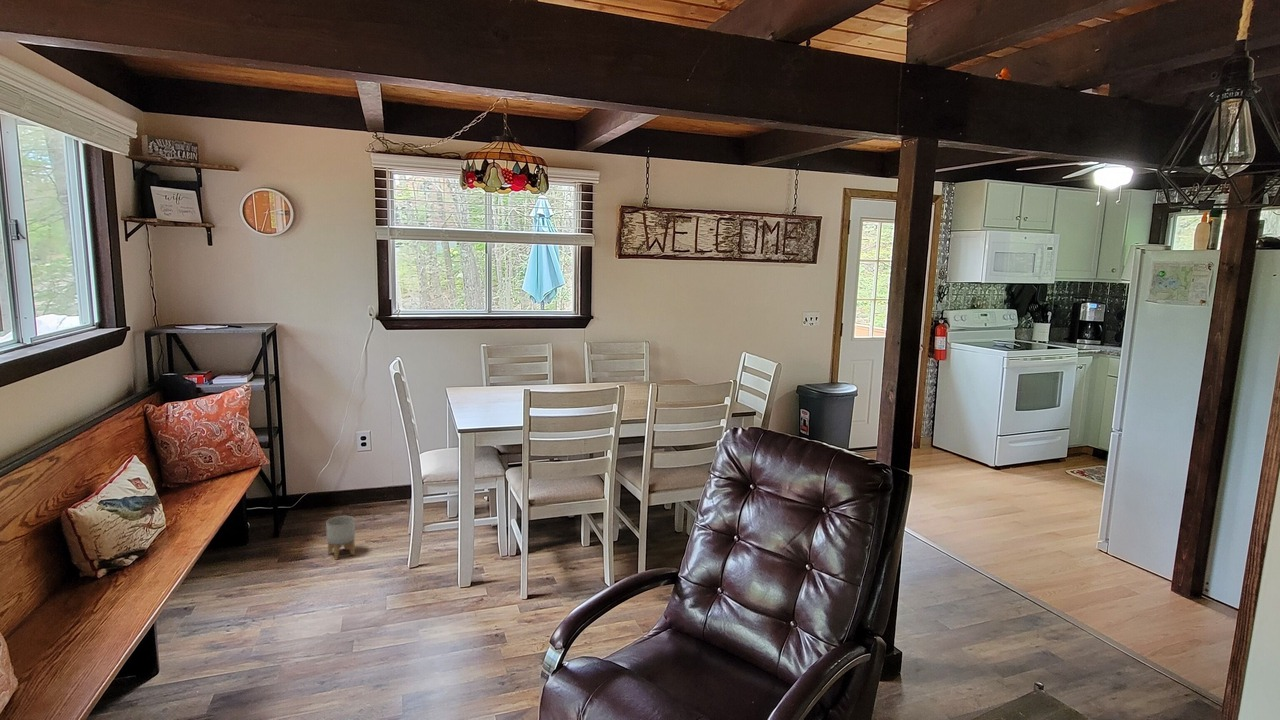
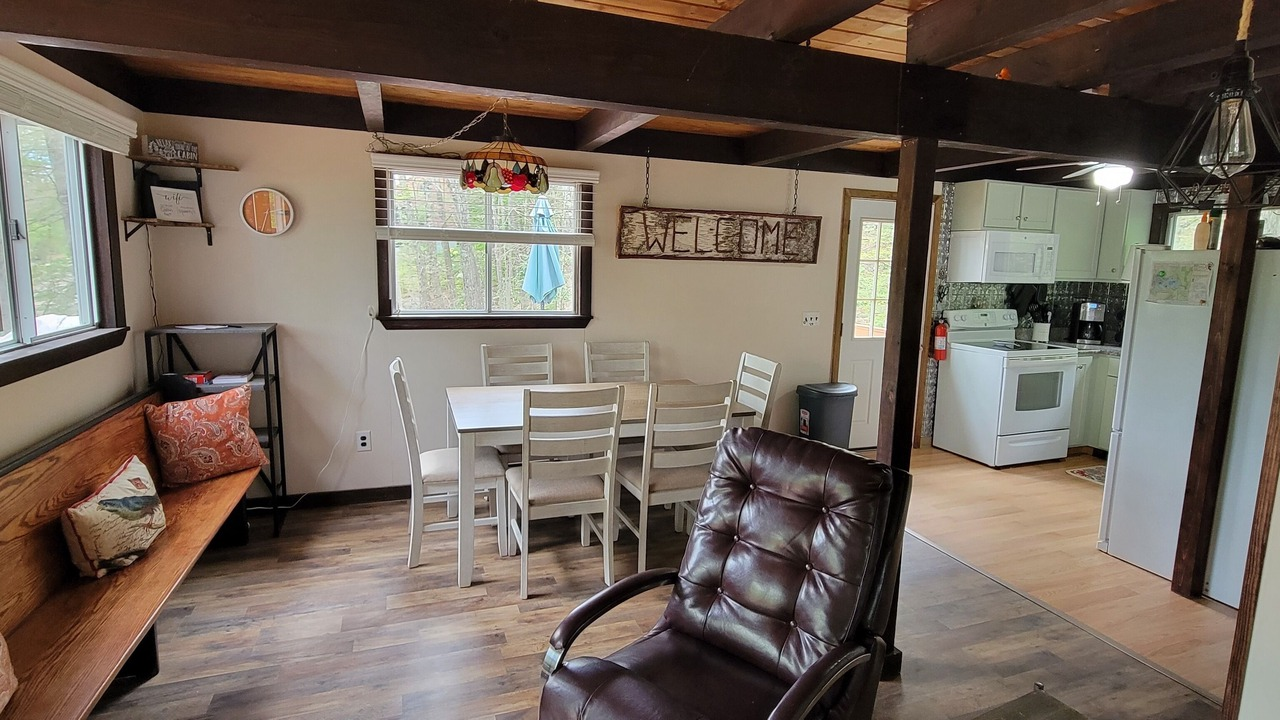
- planter [325,515,356,561]
